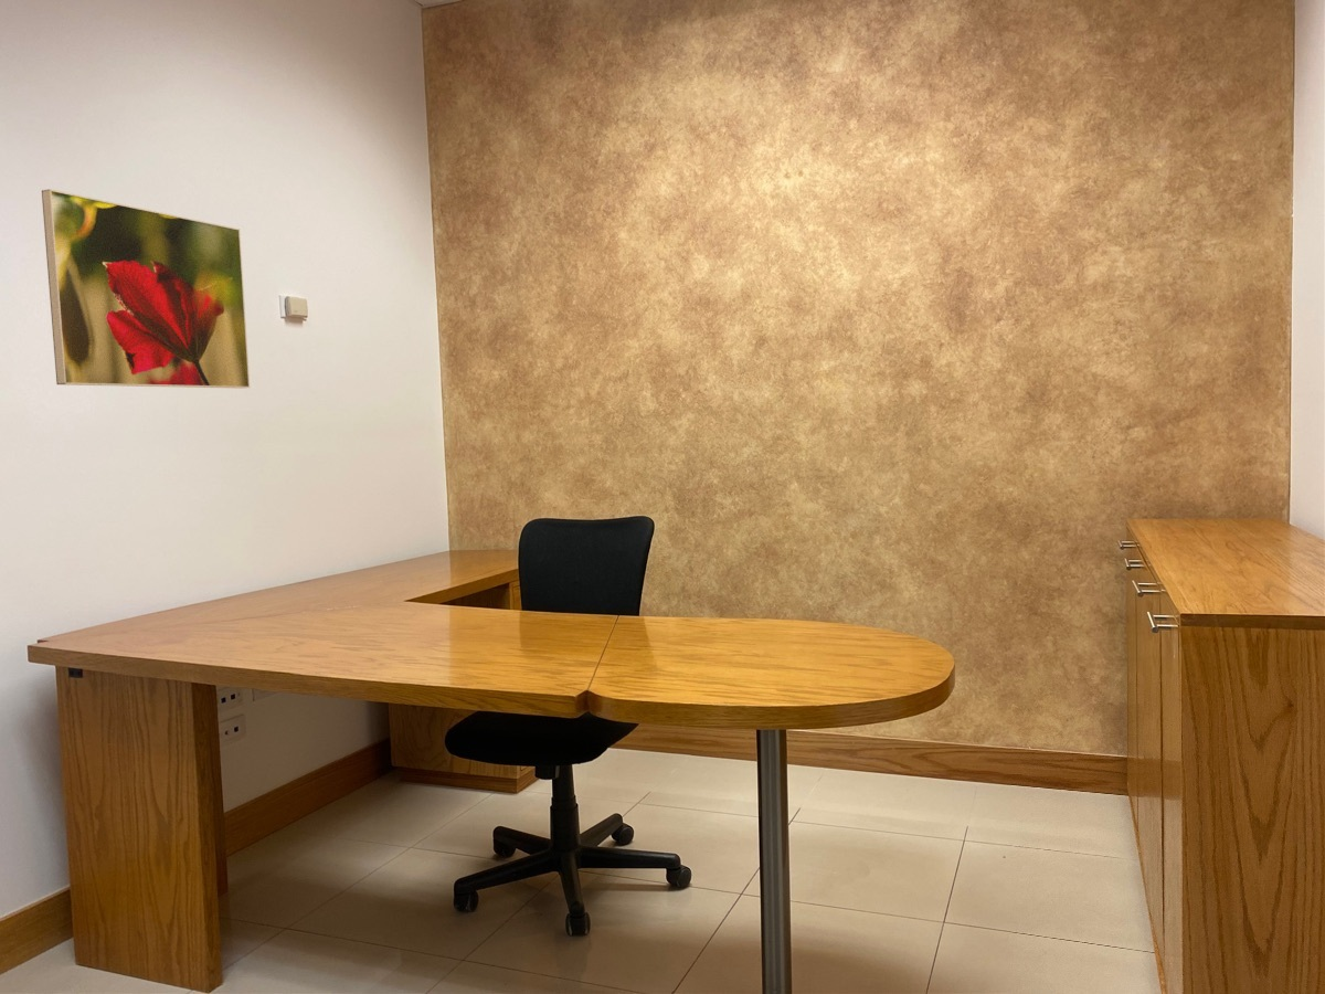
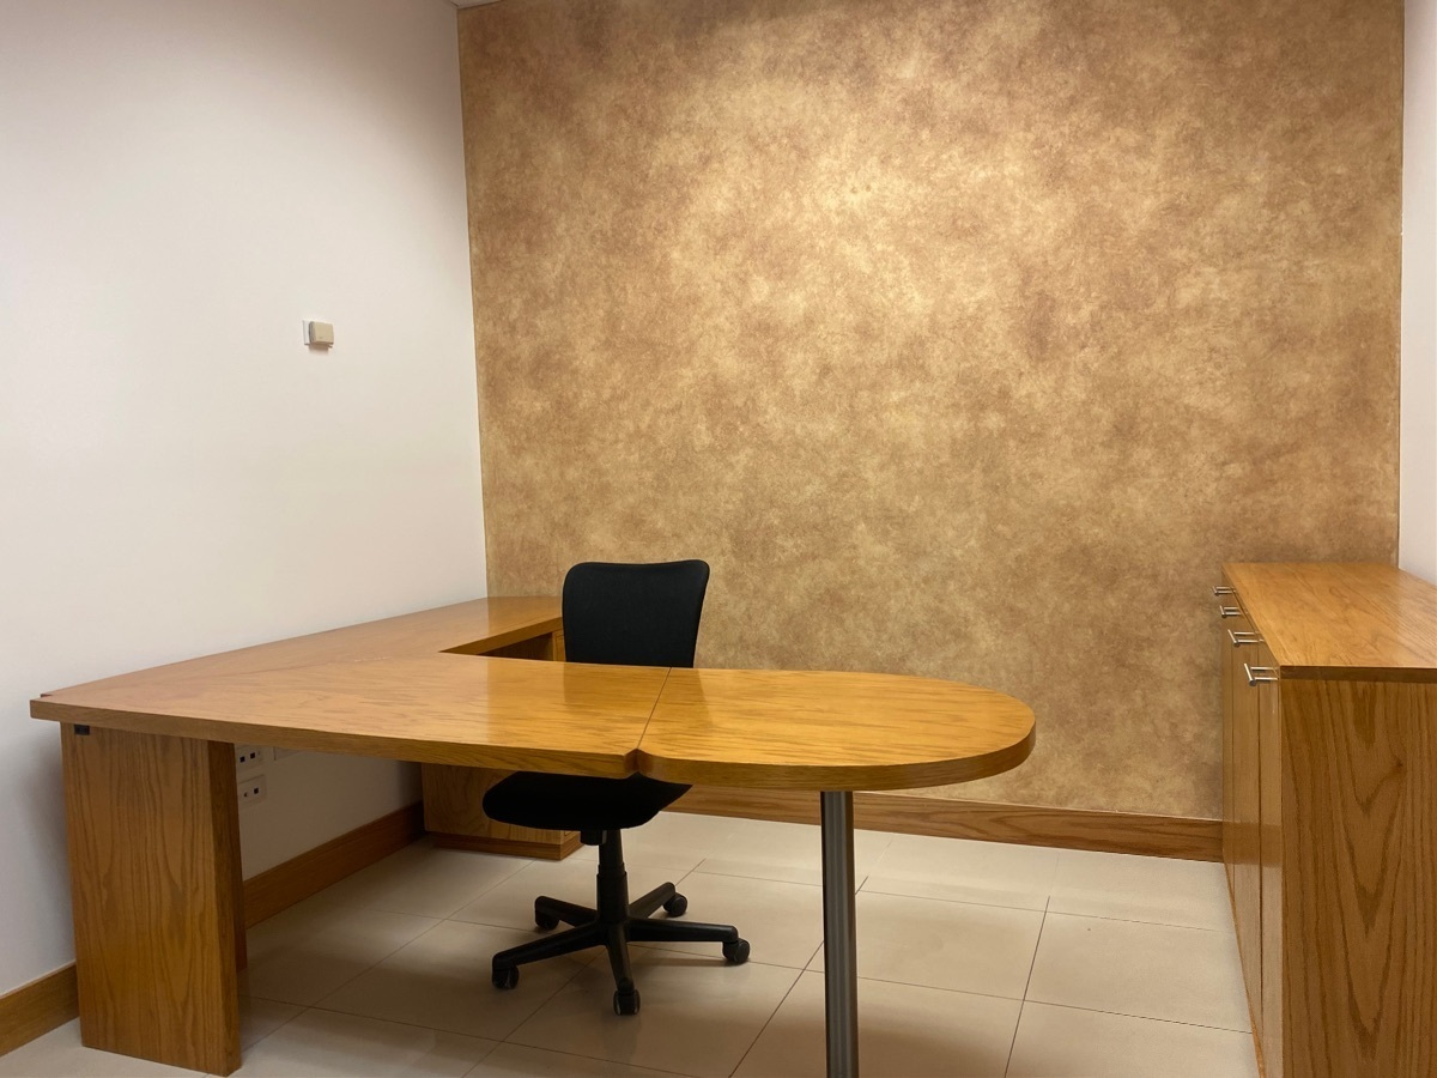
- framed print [41,188,251,389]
